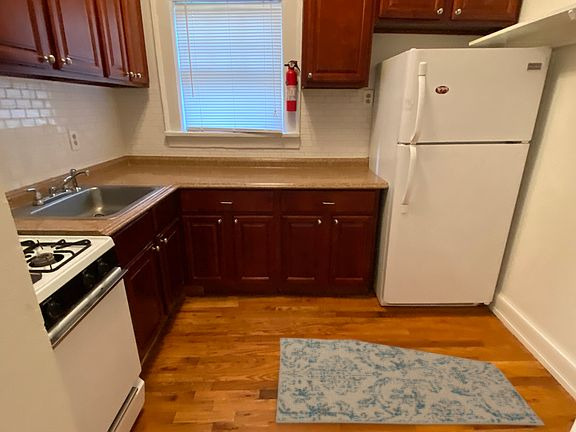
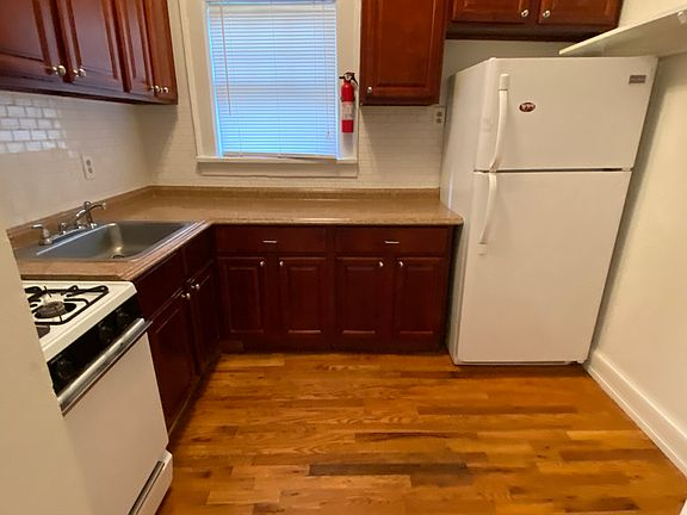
- rug [275,337,546,427]
